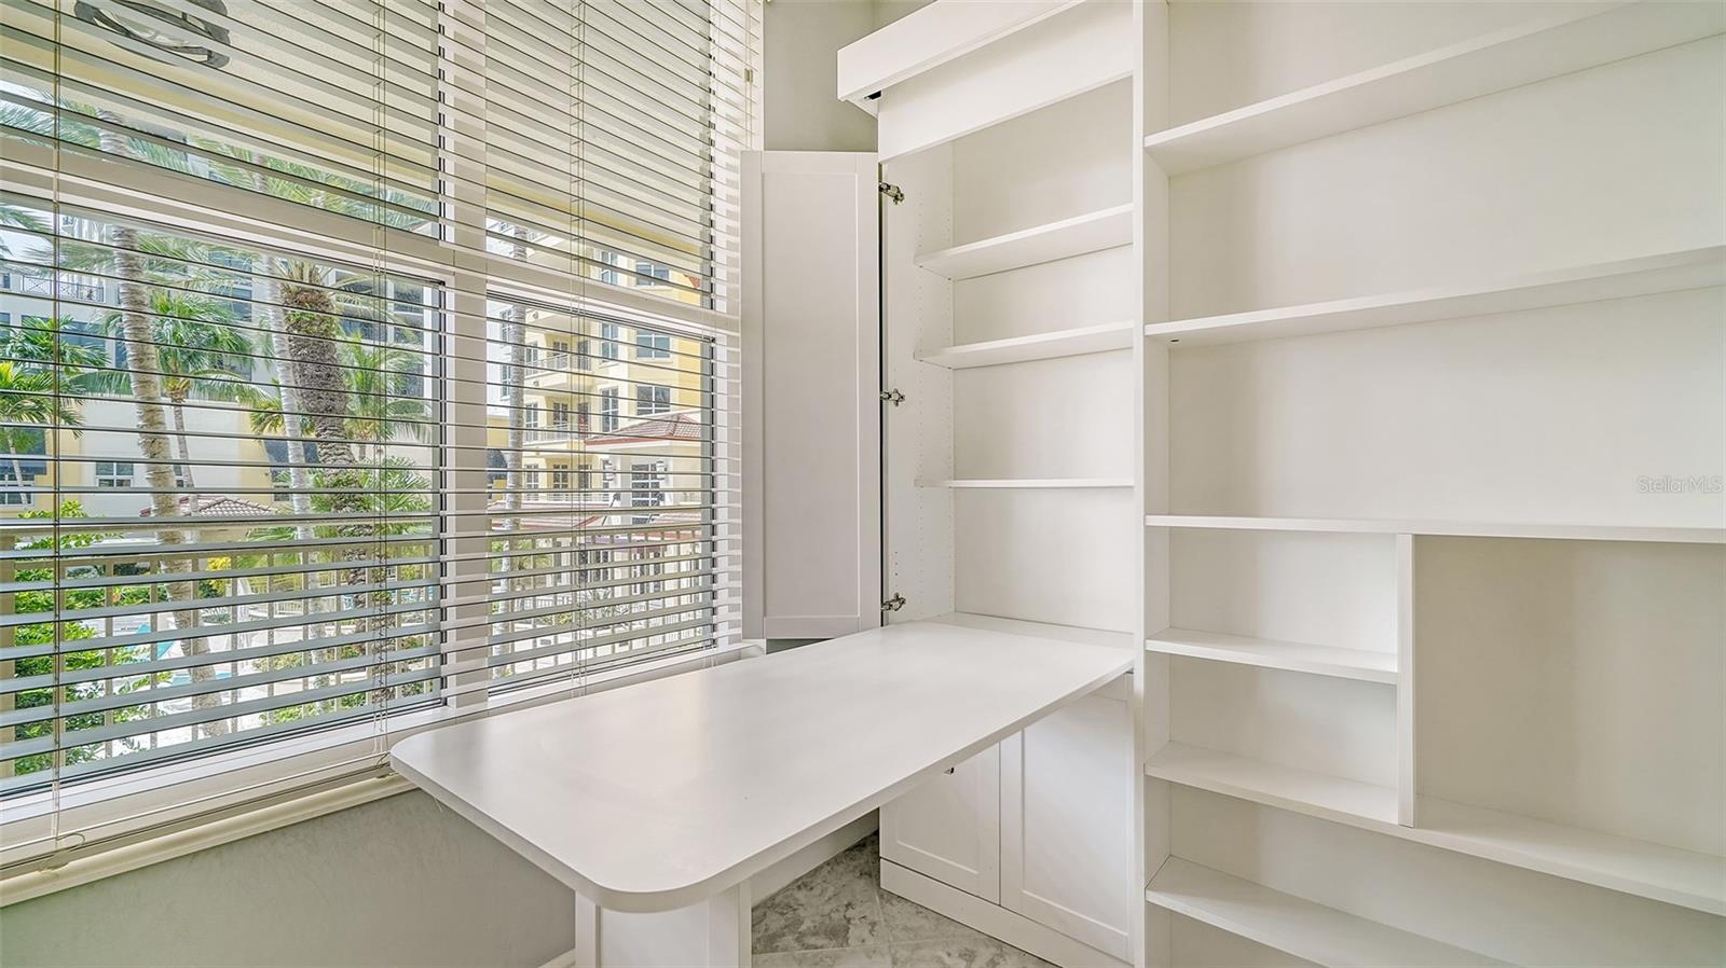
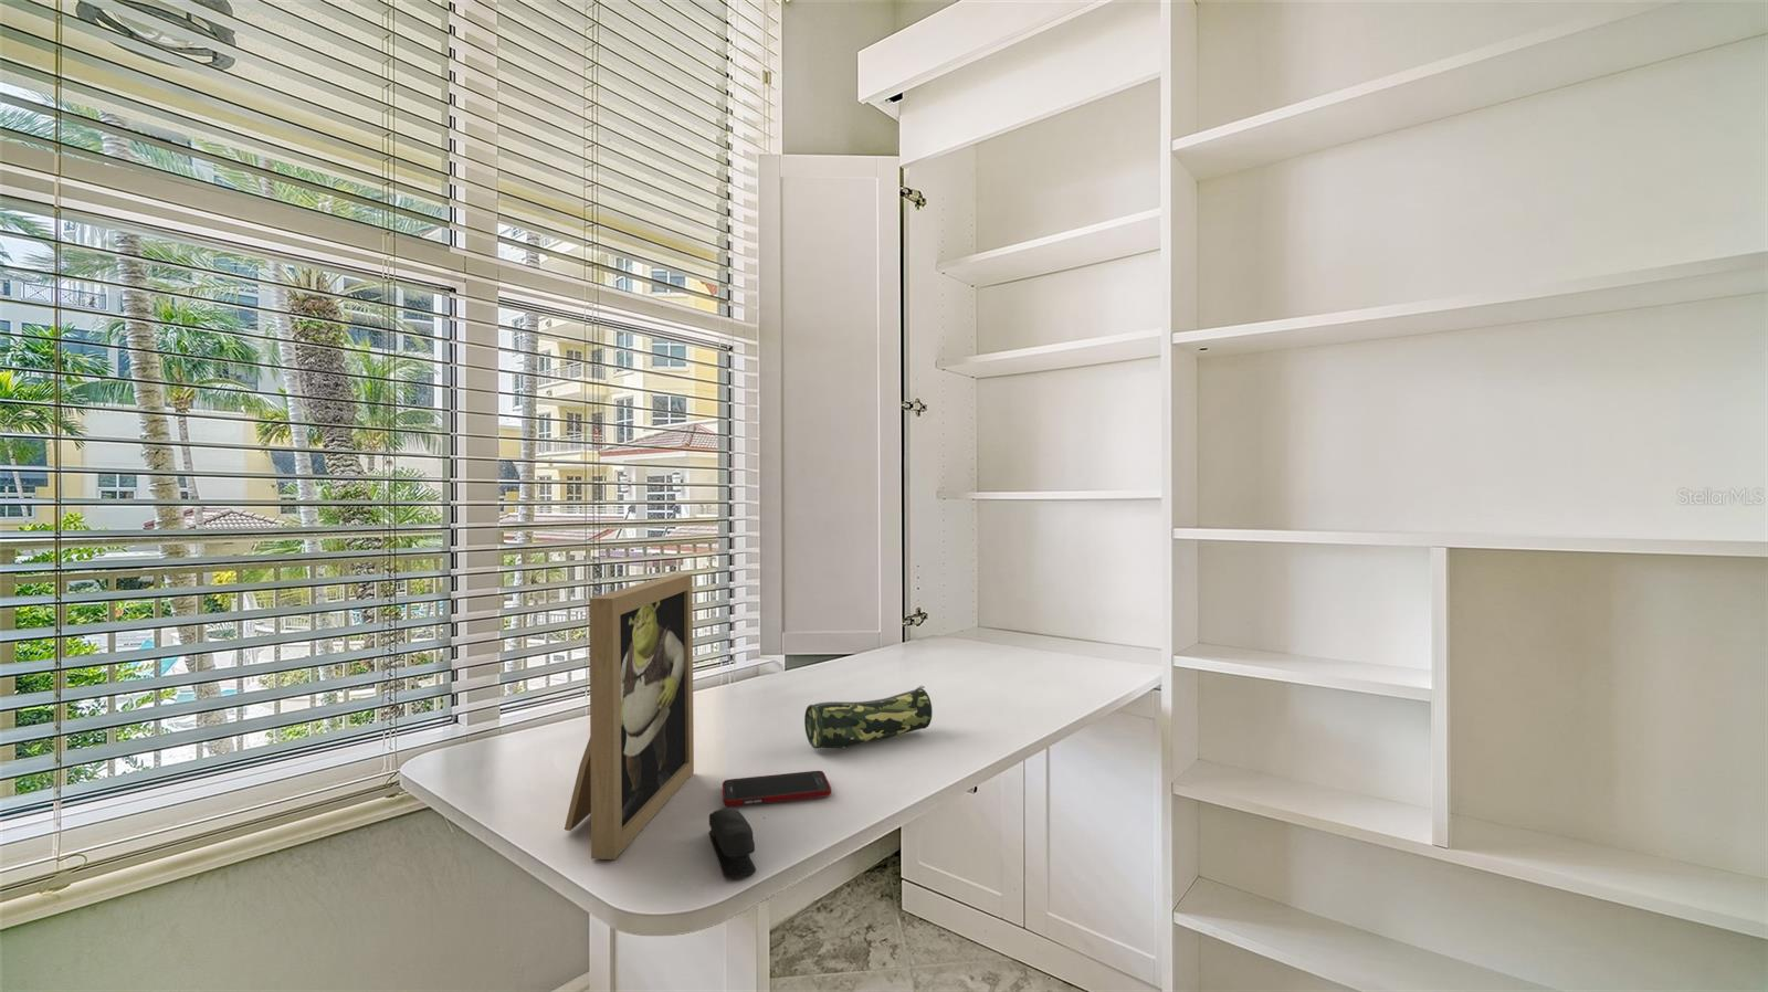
+ cell phone [721,770,832,807]
+ pencil case [804,685,934,750]
+ picture frame [563,572,695,861]
+ stapler [707,806,756,880]
